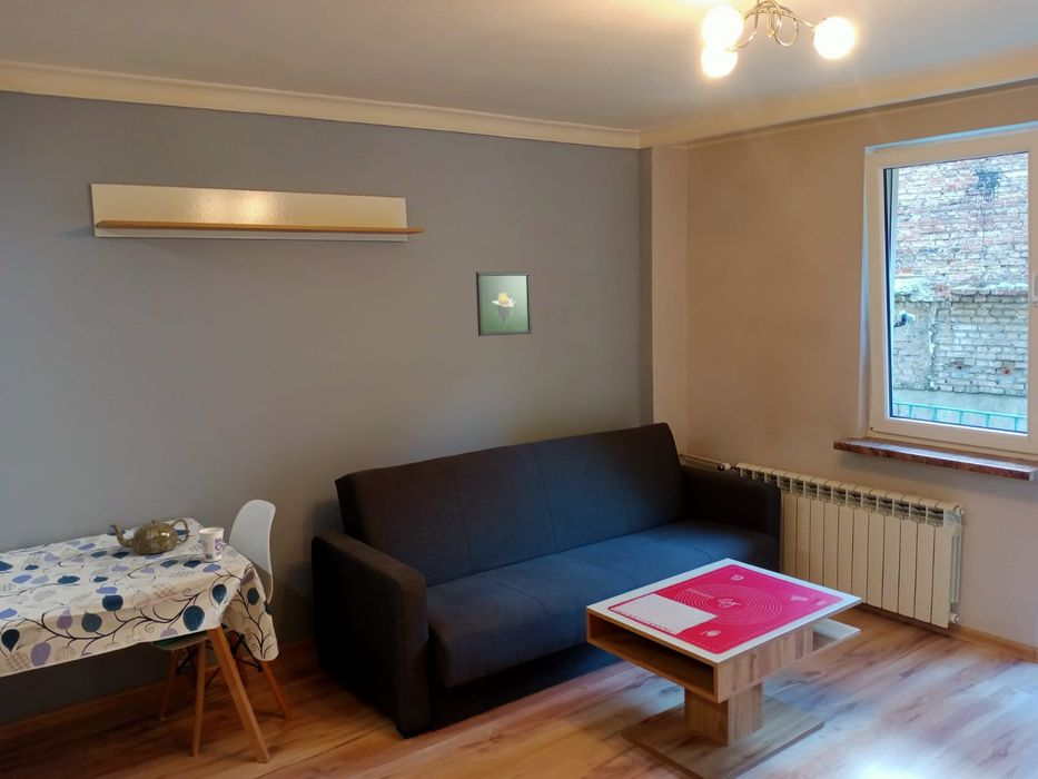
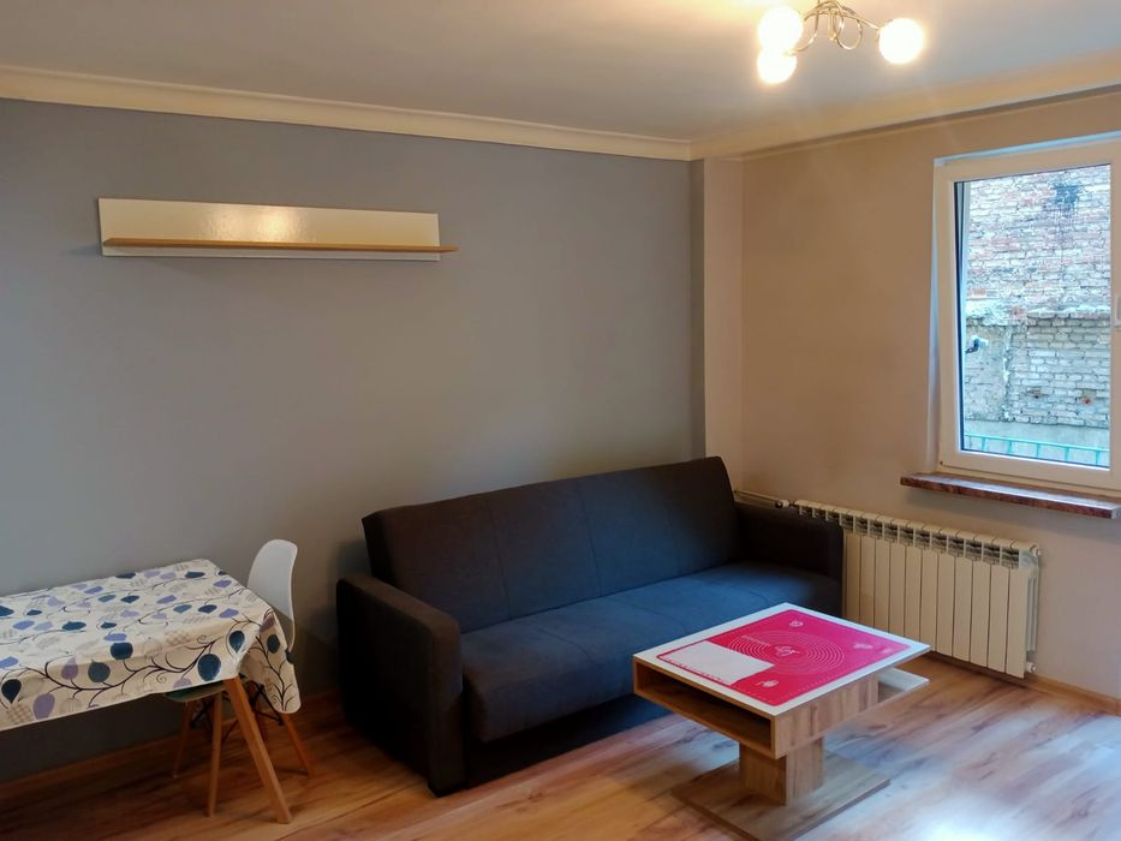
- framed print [475,272,533,337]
- cup [197,526,225,563]
- teapot [109,517,190,555]
